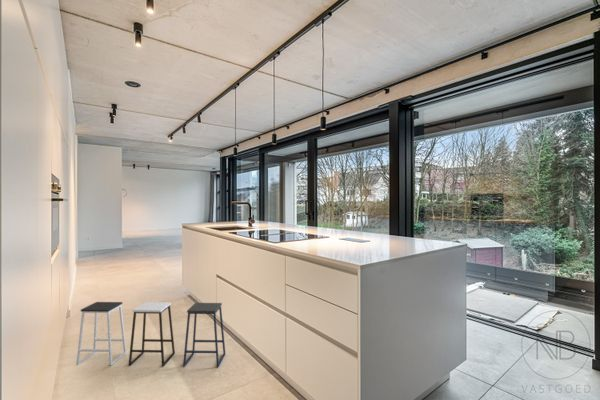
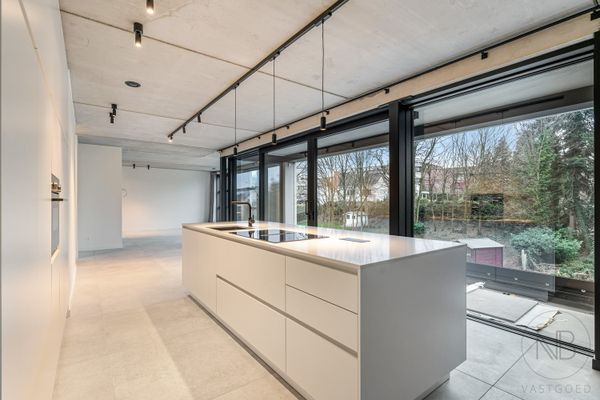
- bar stool [75,301,226,368]
